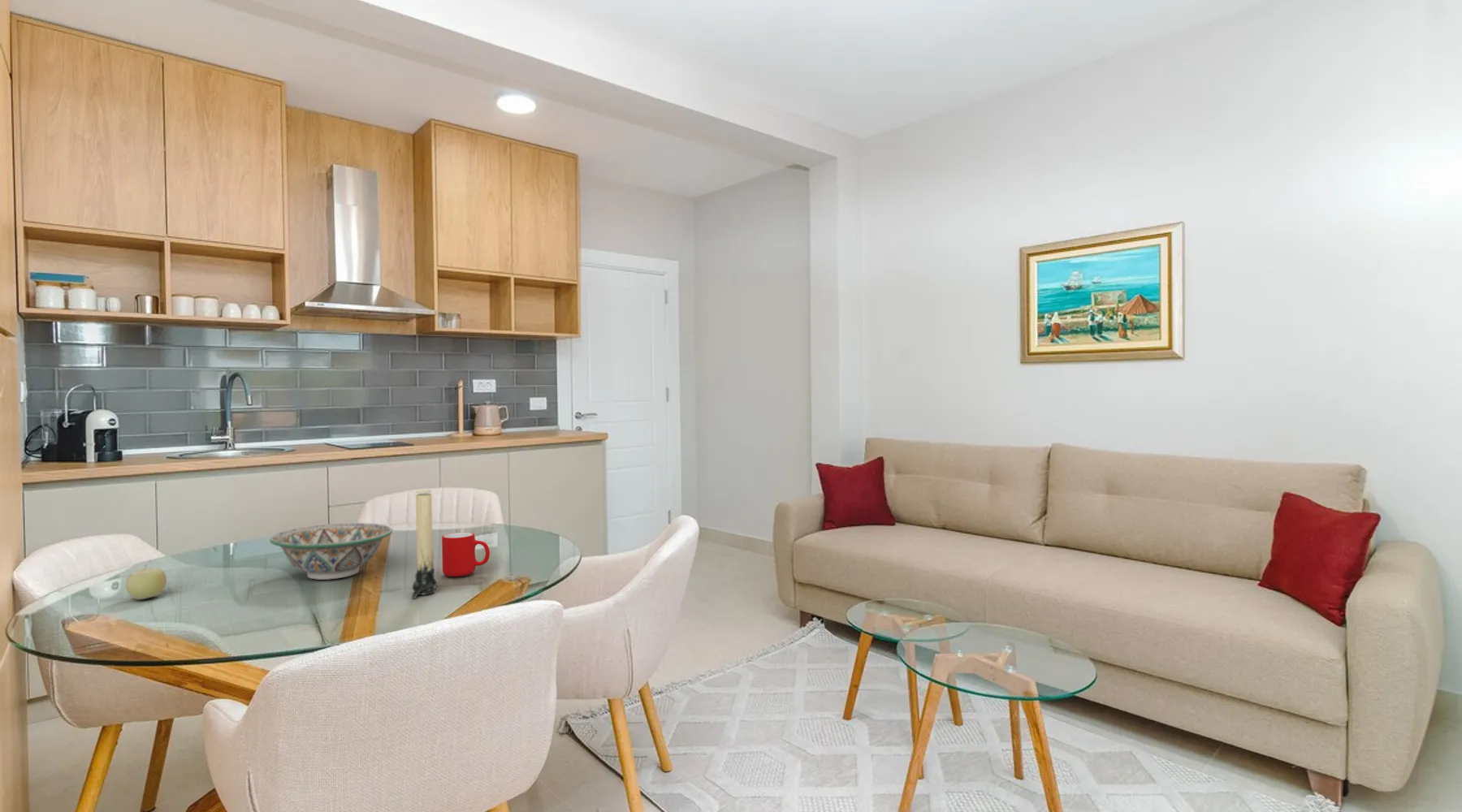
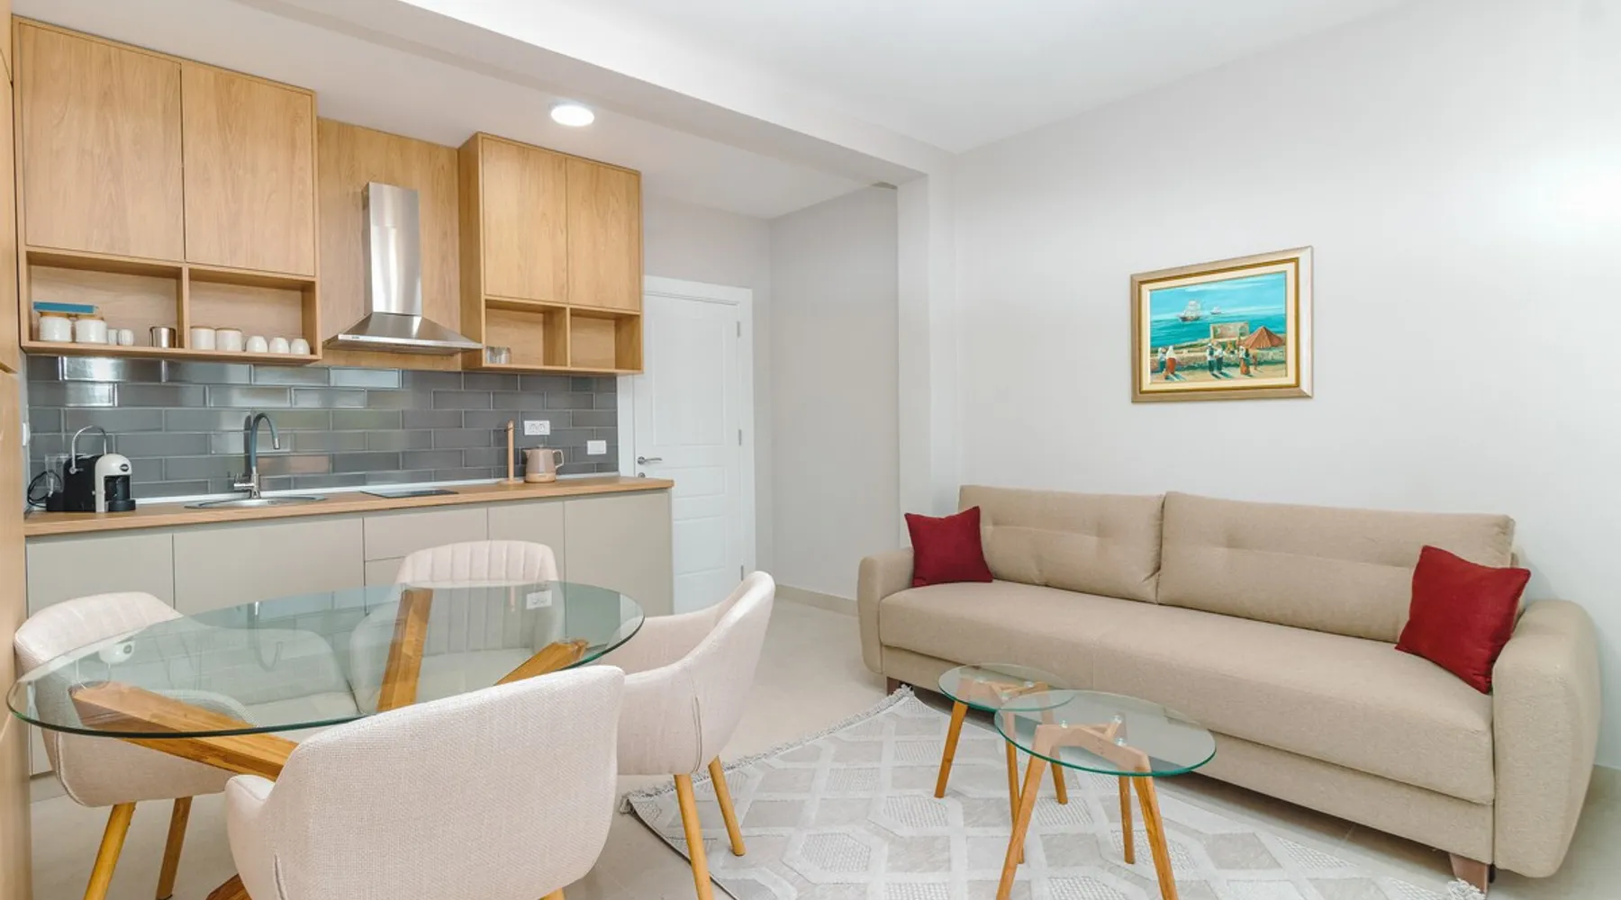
- decorative bowl [269,522,393,581]
- fruit [125,564,167,600]
- candle [411,490,438,599]
- cup [441,532,491,577]
